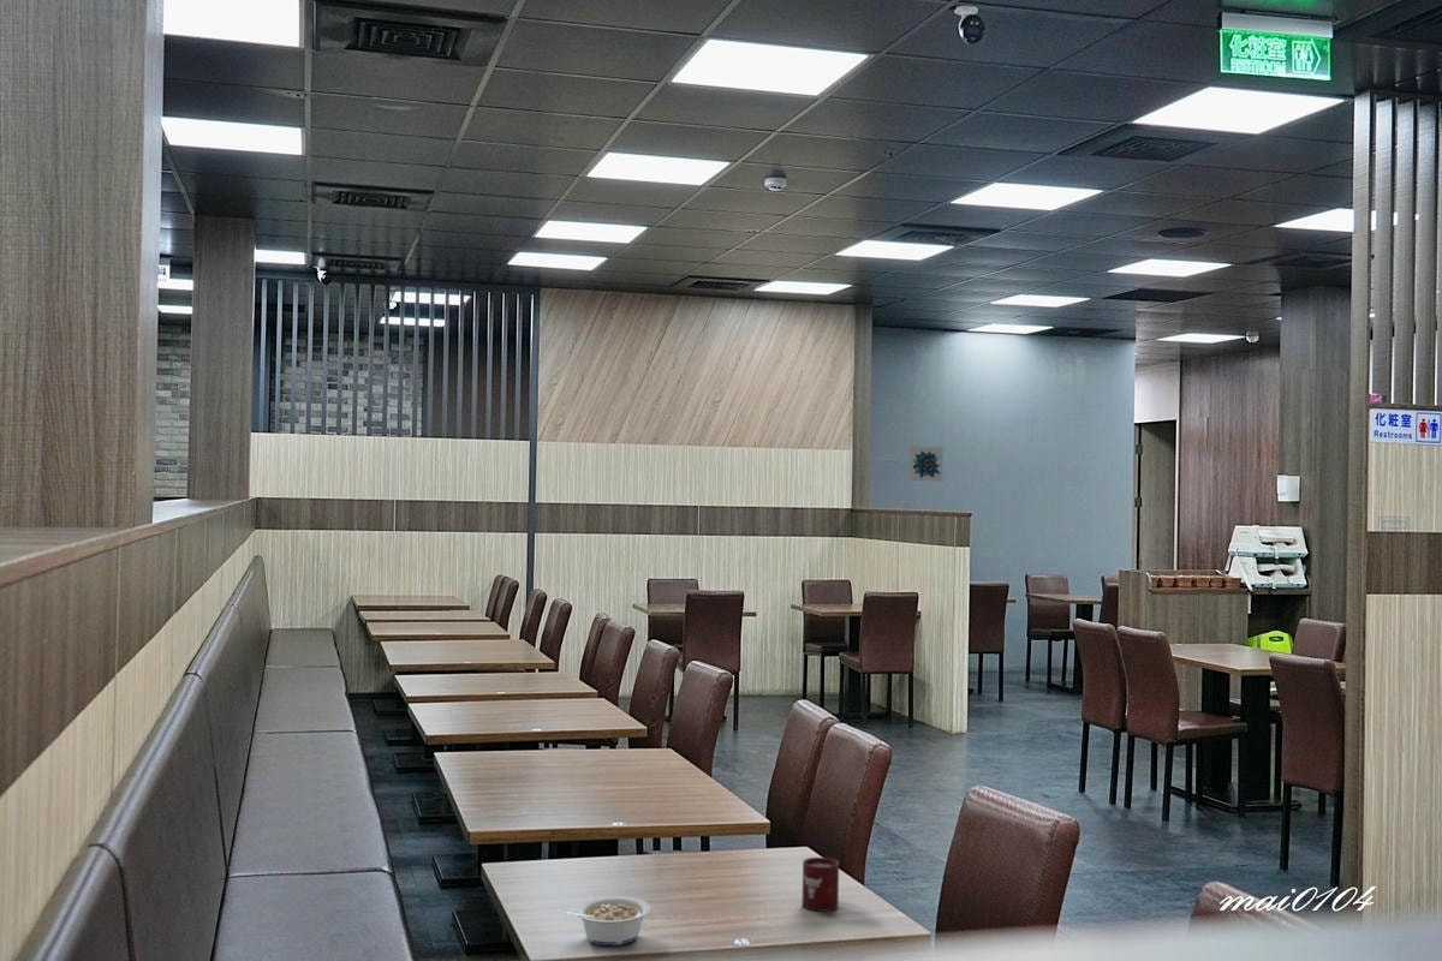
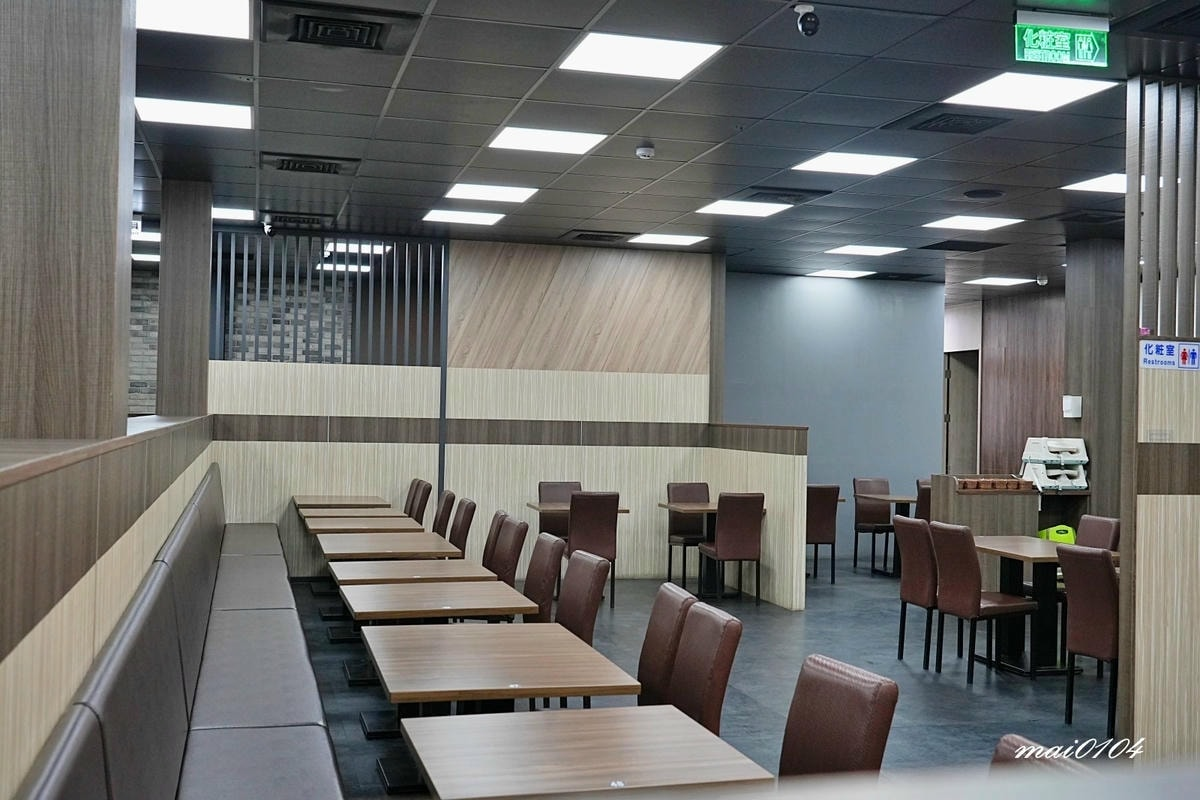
- cup [800,856,840,913]
- wall art [908,446,945,483]
- legume [561,896,651,947]
